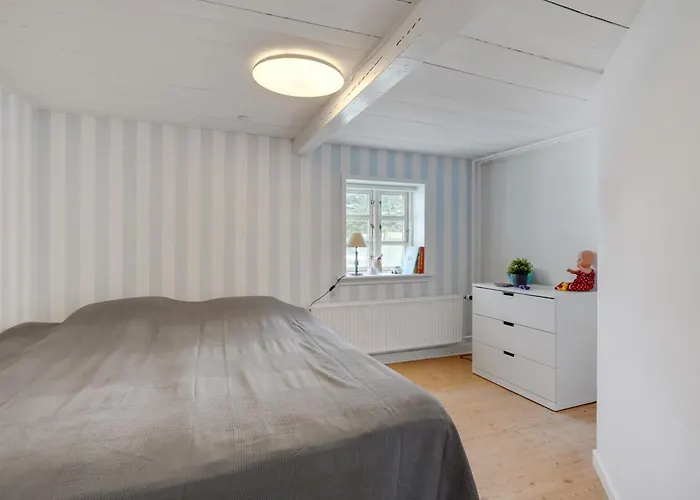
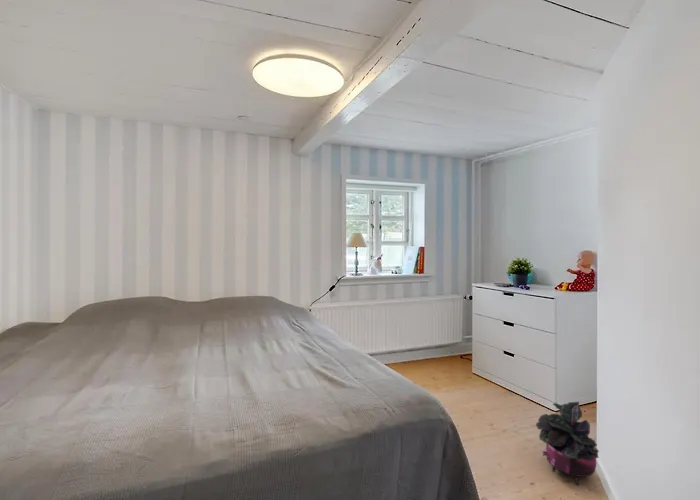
+ potted plant [535,401,600,486]
